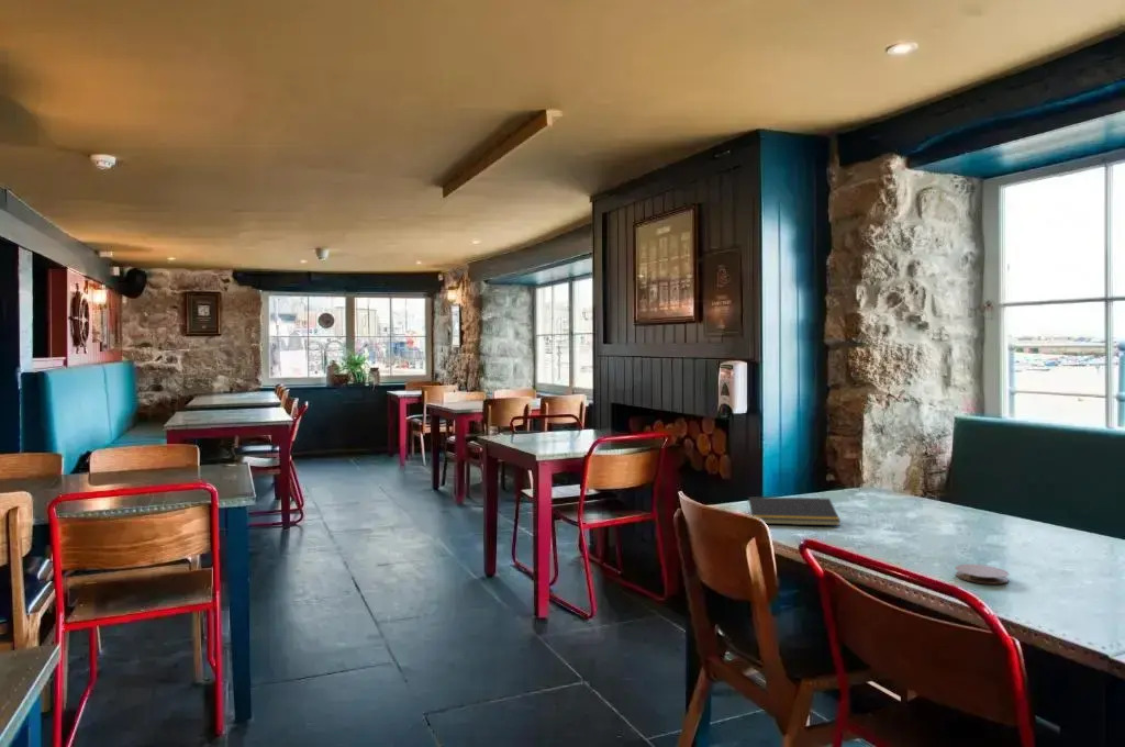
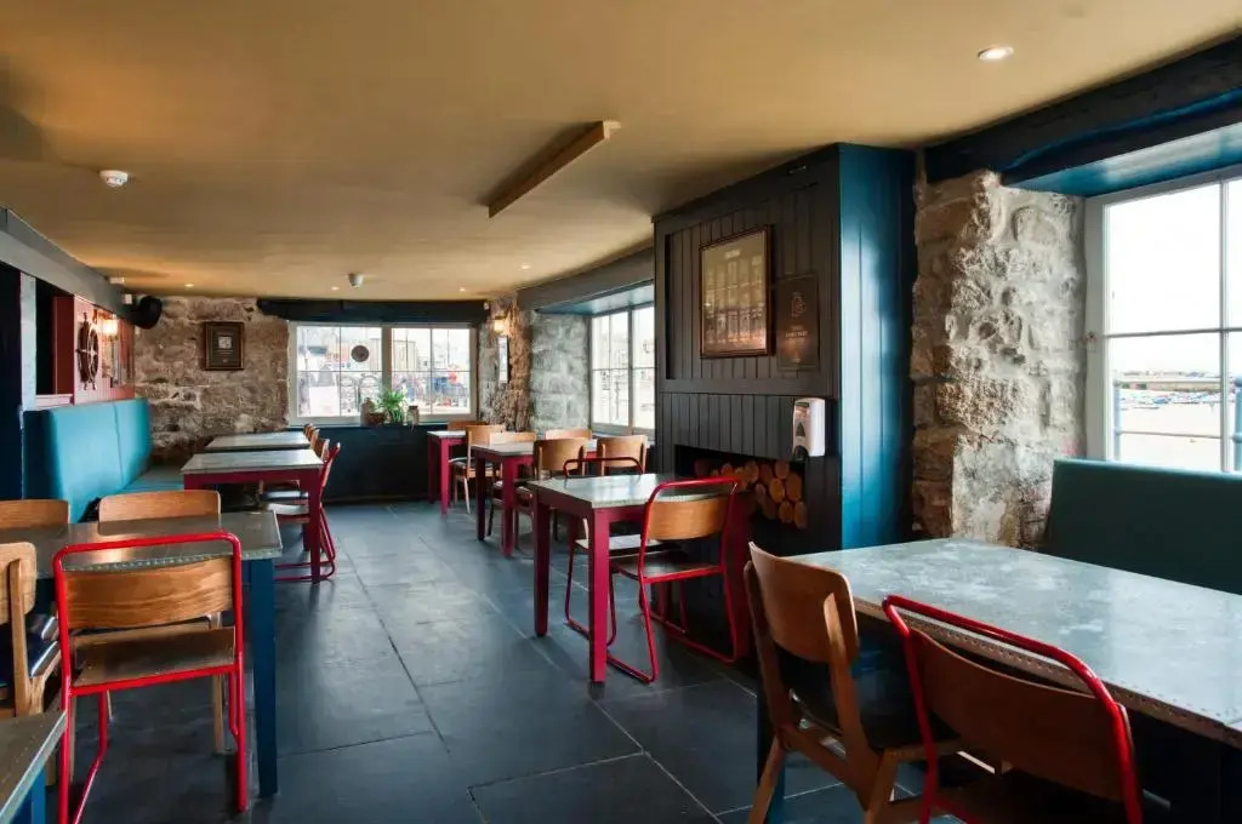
- notepad [746,495,842,527]
- coaster [955,564,1010,586]
